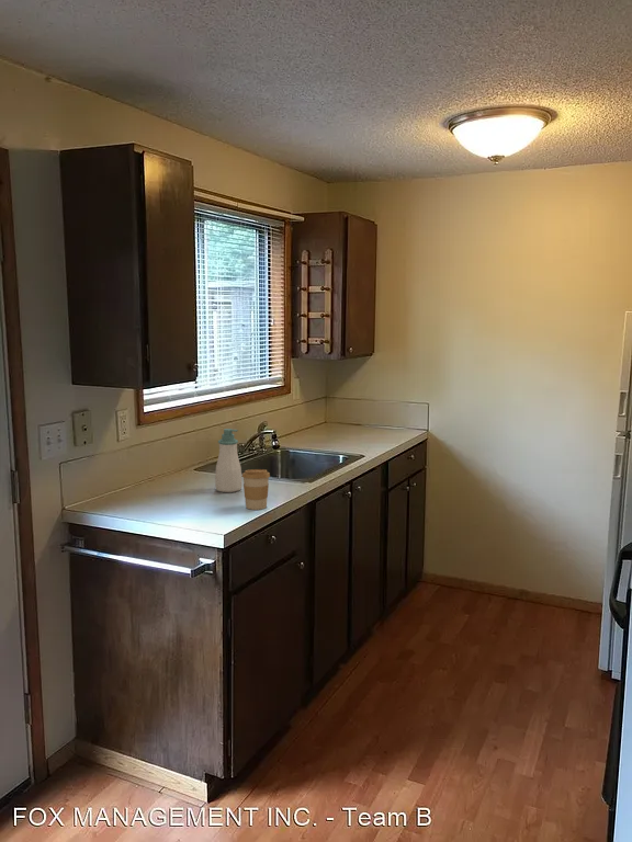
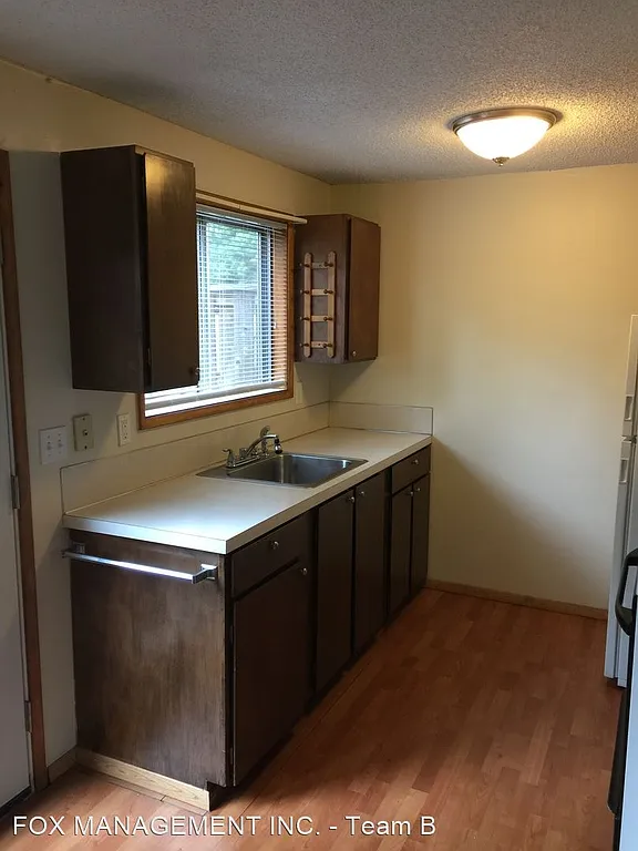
- soap bottle [214,428,242,493]
- coffee cup [241,468,271,511]
